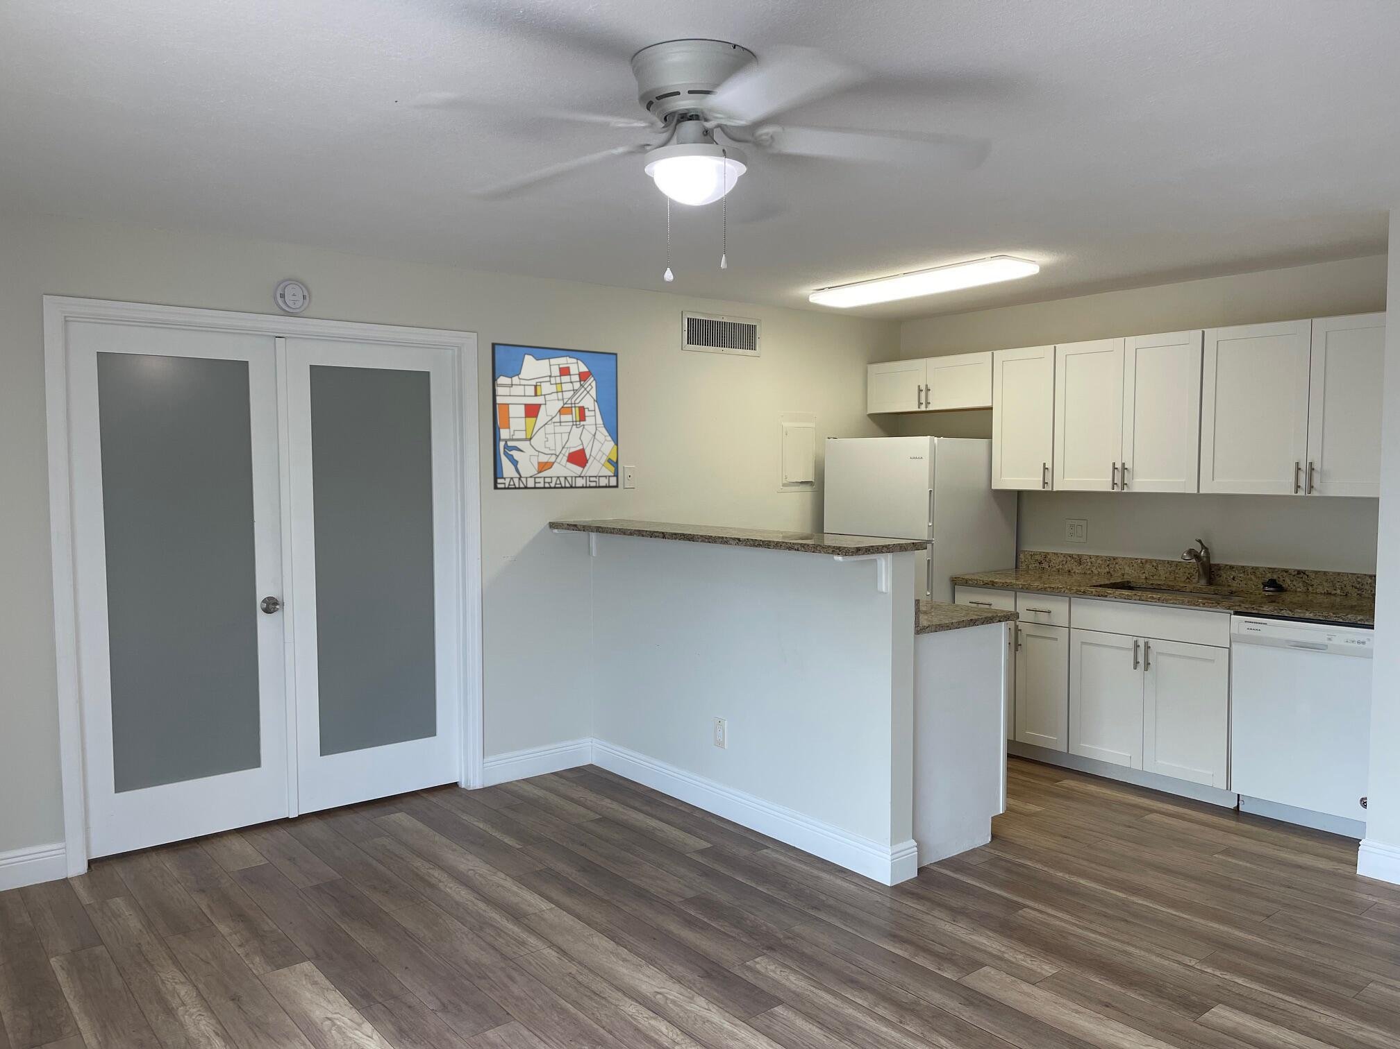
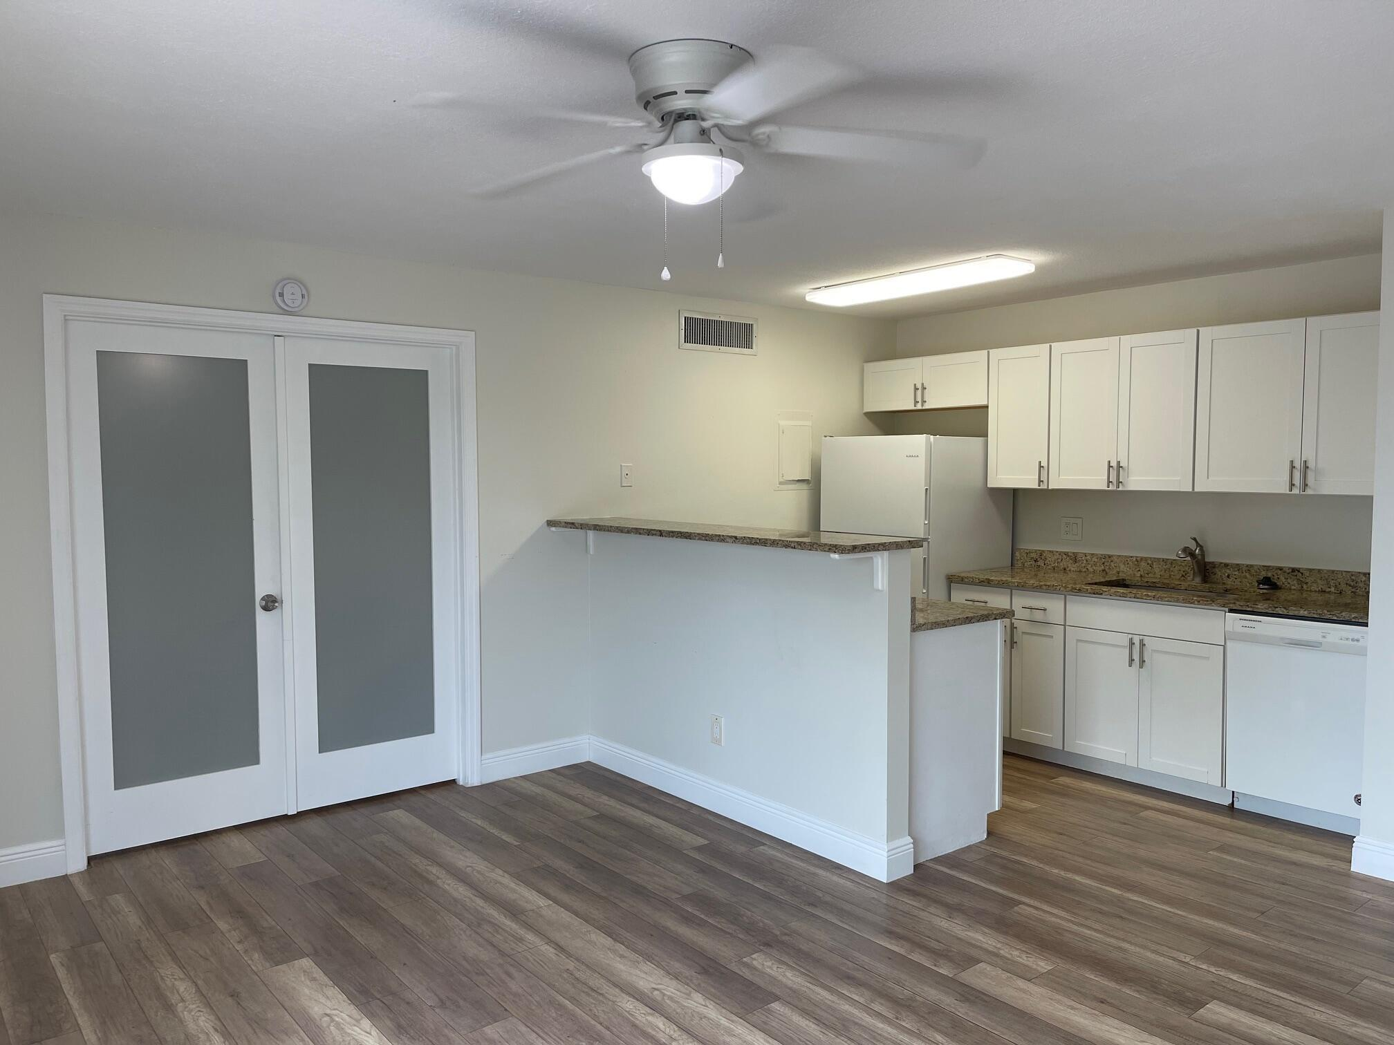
- wall art [491,342,620,490]
